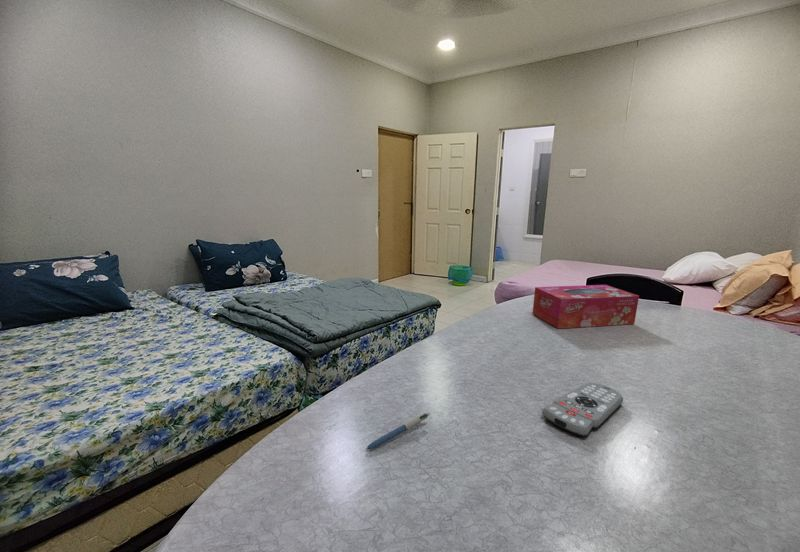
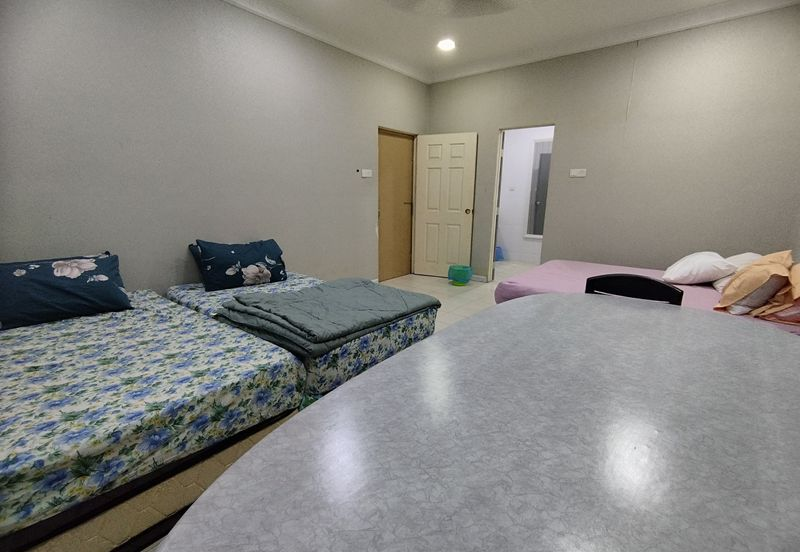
- tissue box [532,284,640,329]
- remote control [541,382,624,438]
- pen [365,412,430,451]
